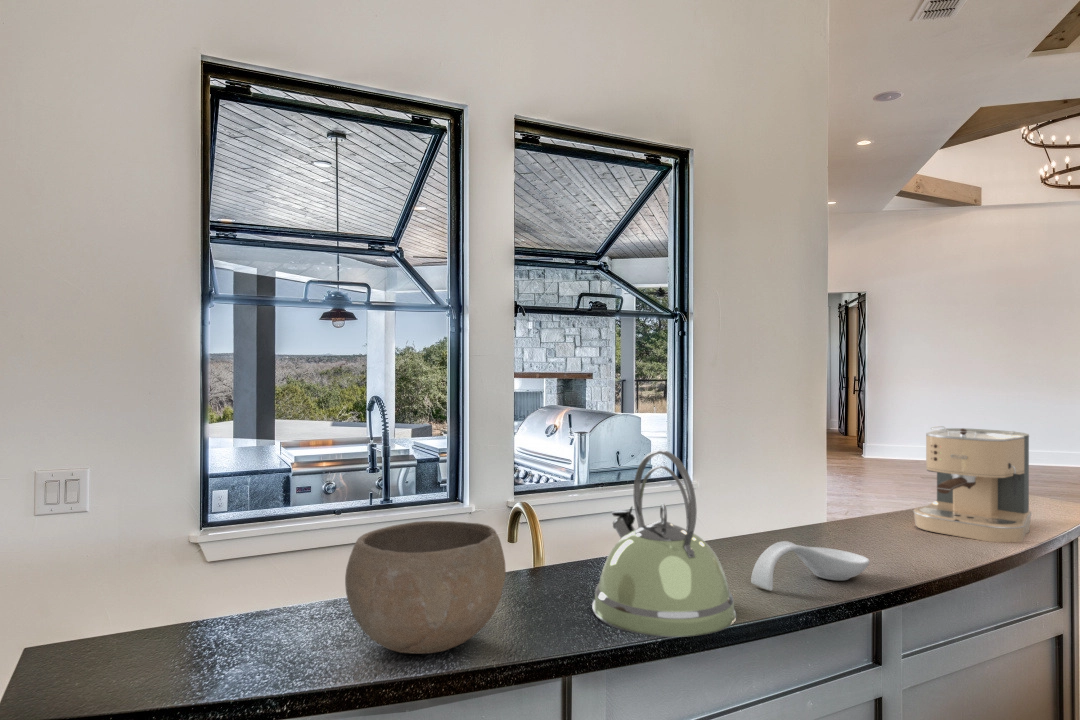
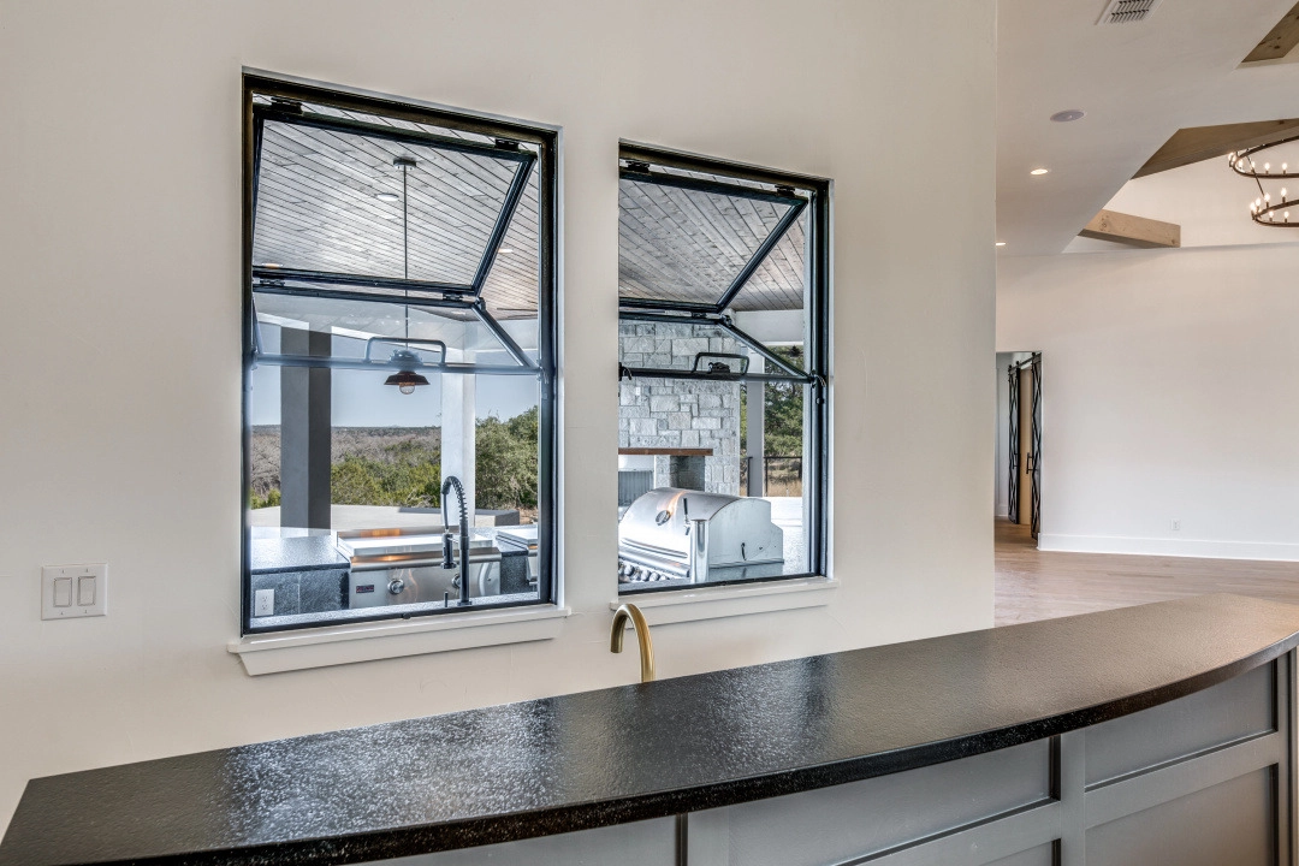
- coffee maker [912,425,1033,544]
- kettle [591,449,737,638]
- spoon rest [750,540,871,592]
- bowl [344,520,507,655]
